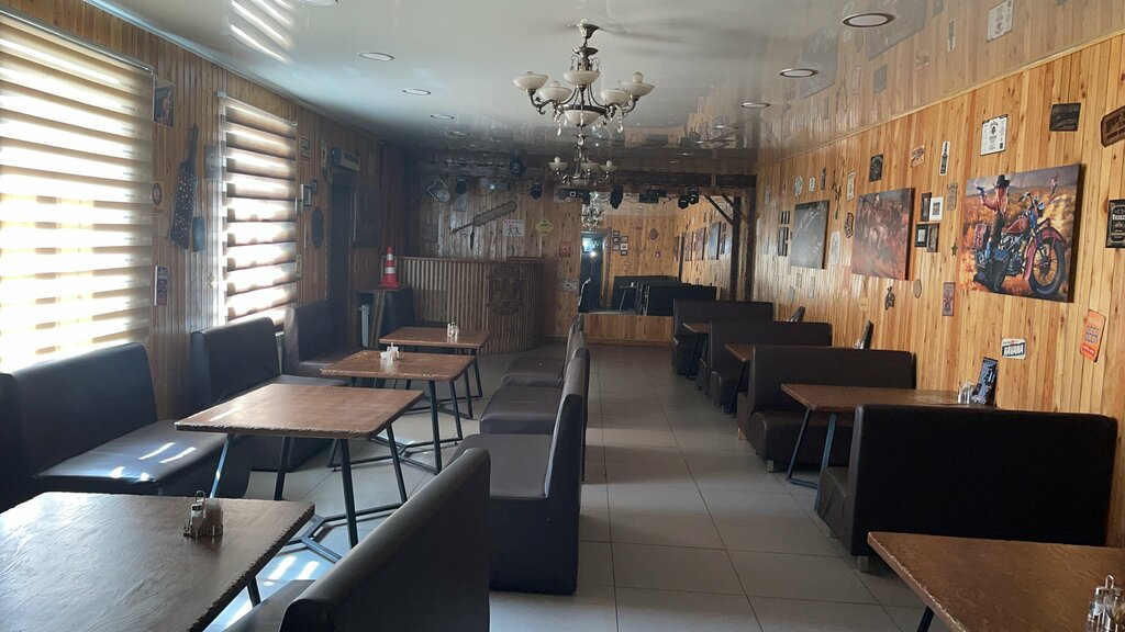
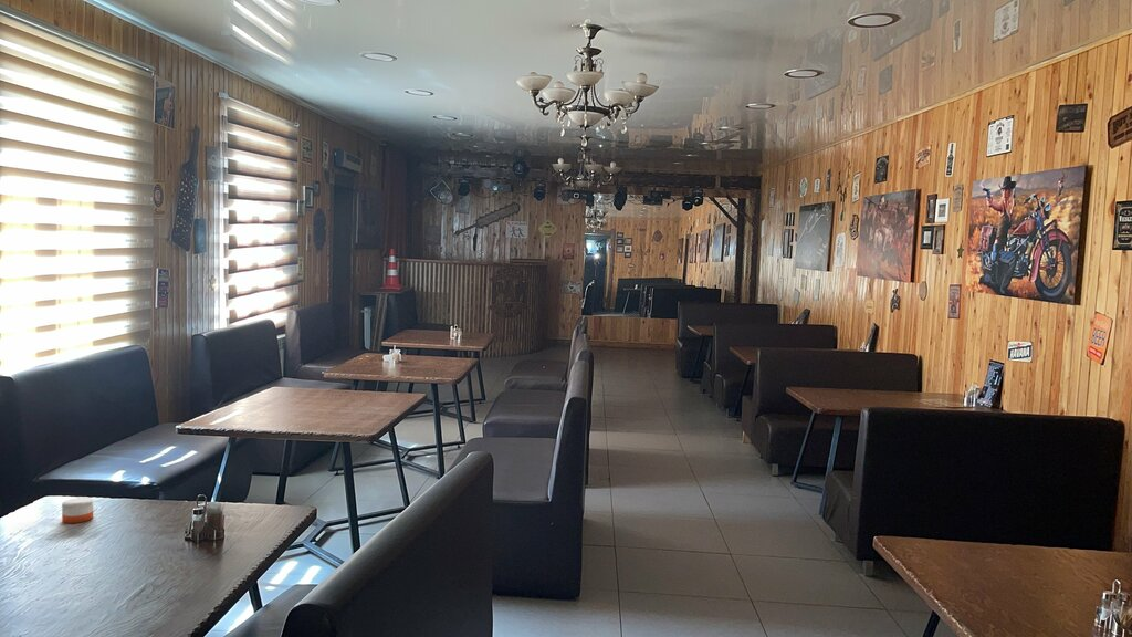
+ candle [61,497,94,524]
